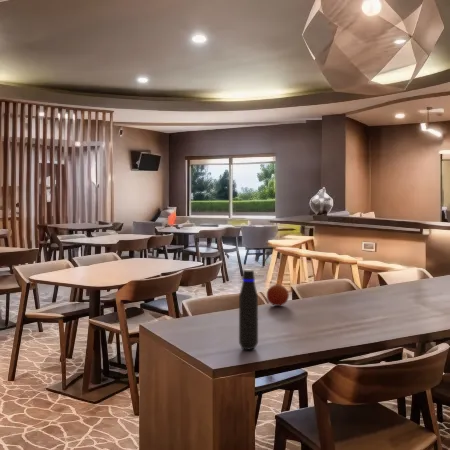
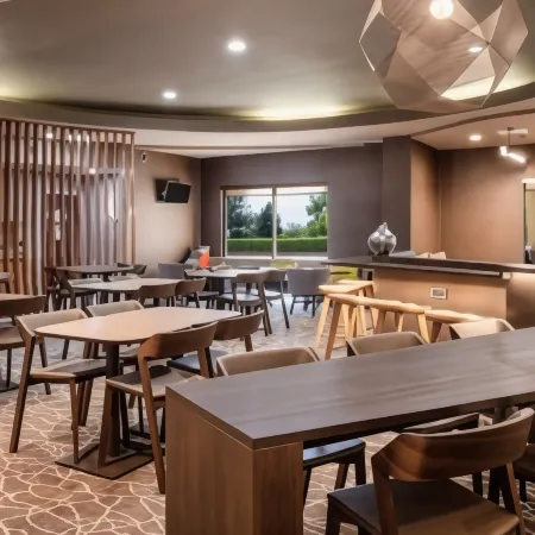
- water bottle [238,269,259,351]
- fruit [266,283,290,307]
